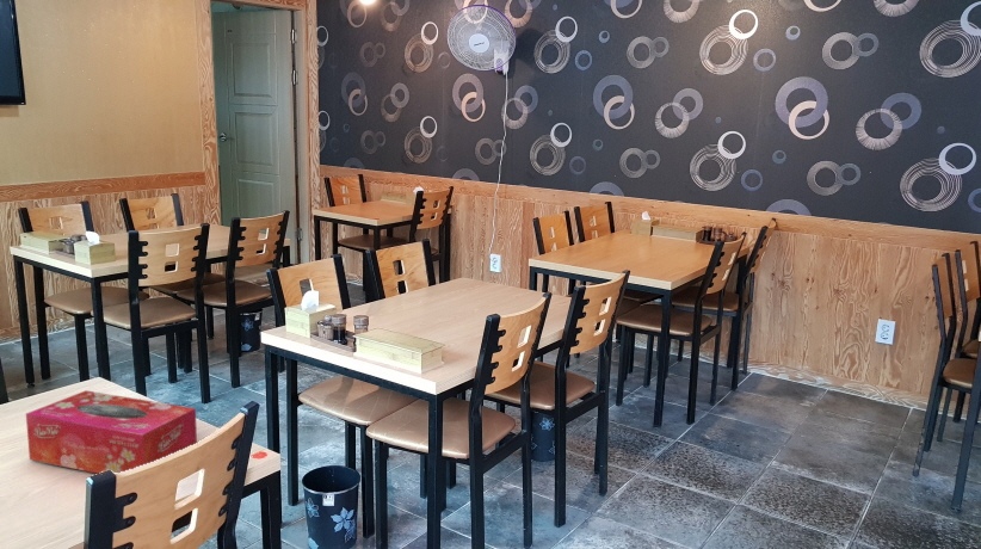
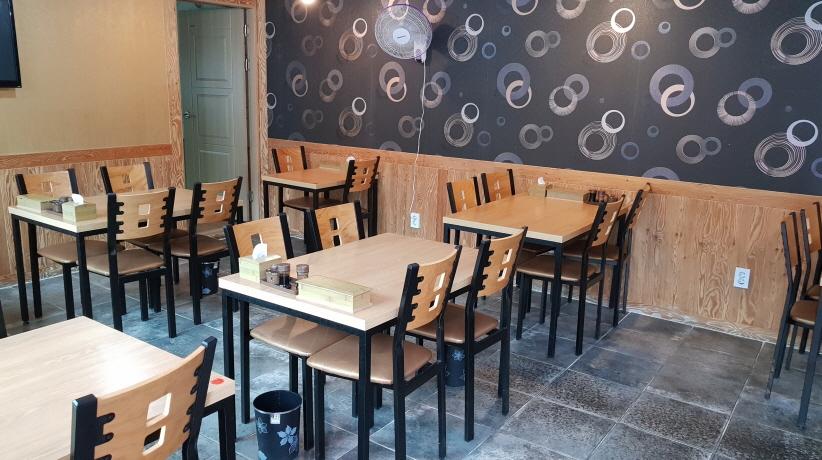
- tissue box [25,389,198,475]
